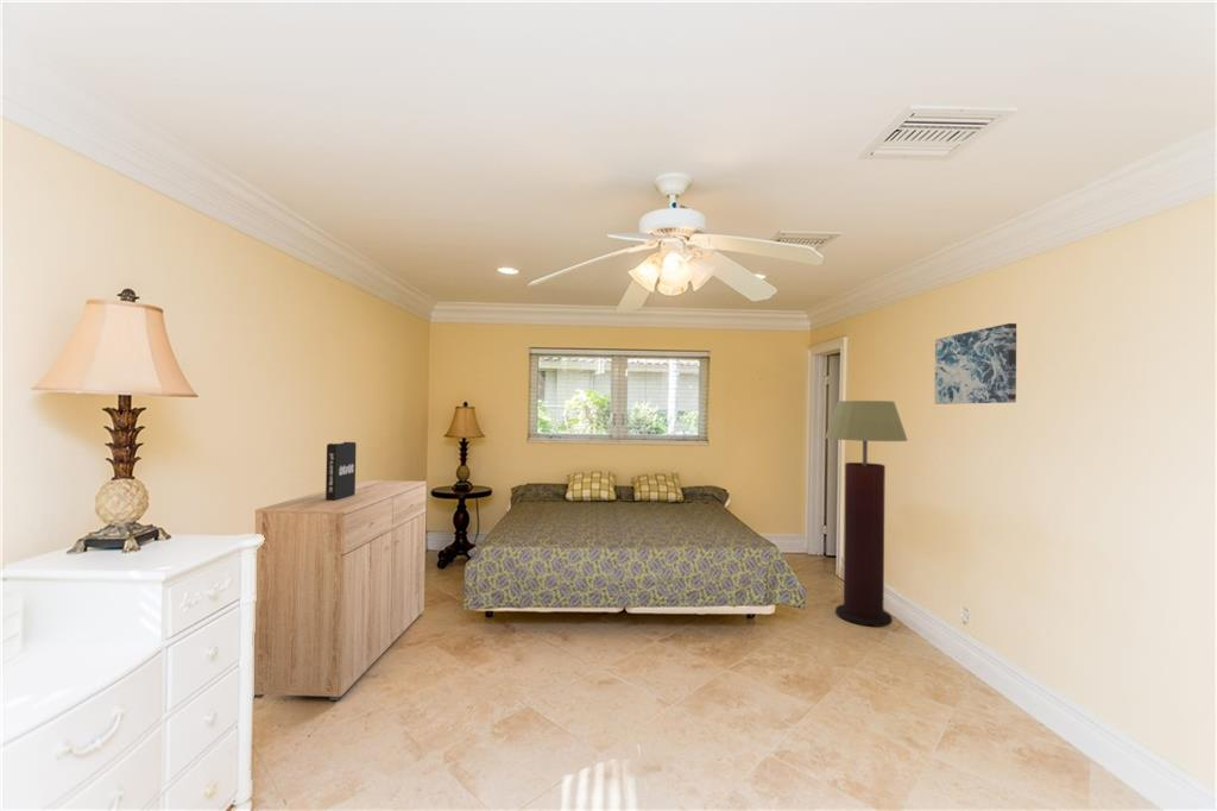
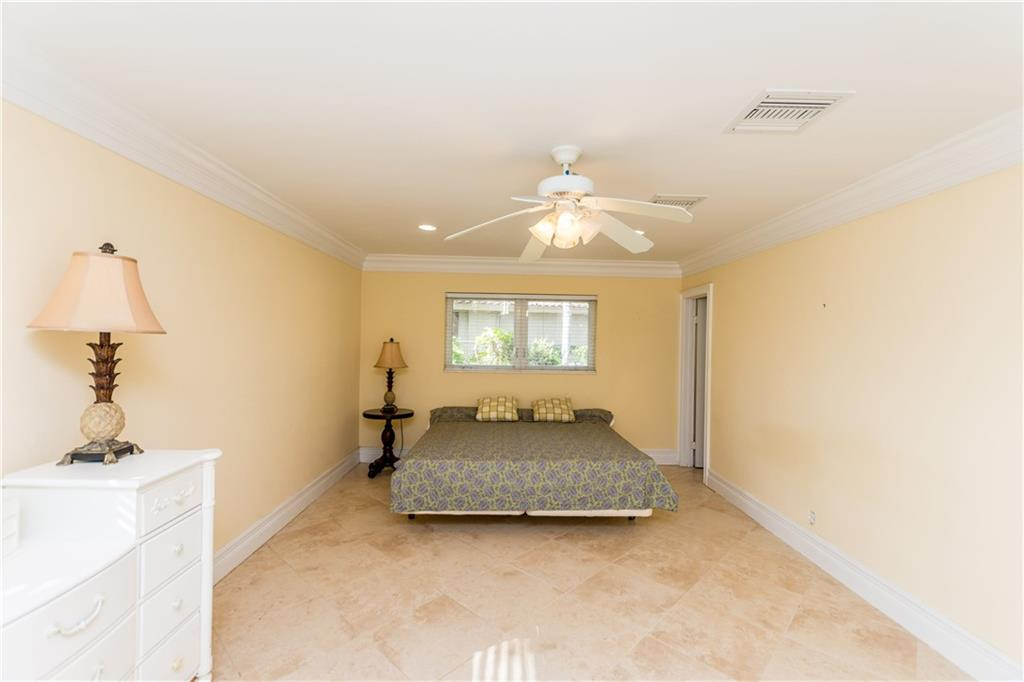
- wall art [934,322,1017,406]
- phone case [324,441,358,501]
- dresser [253,479,428,702]
- floor lamp [824,400,909,628]
